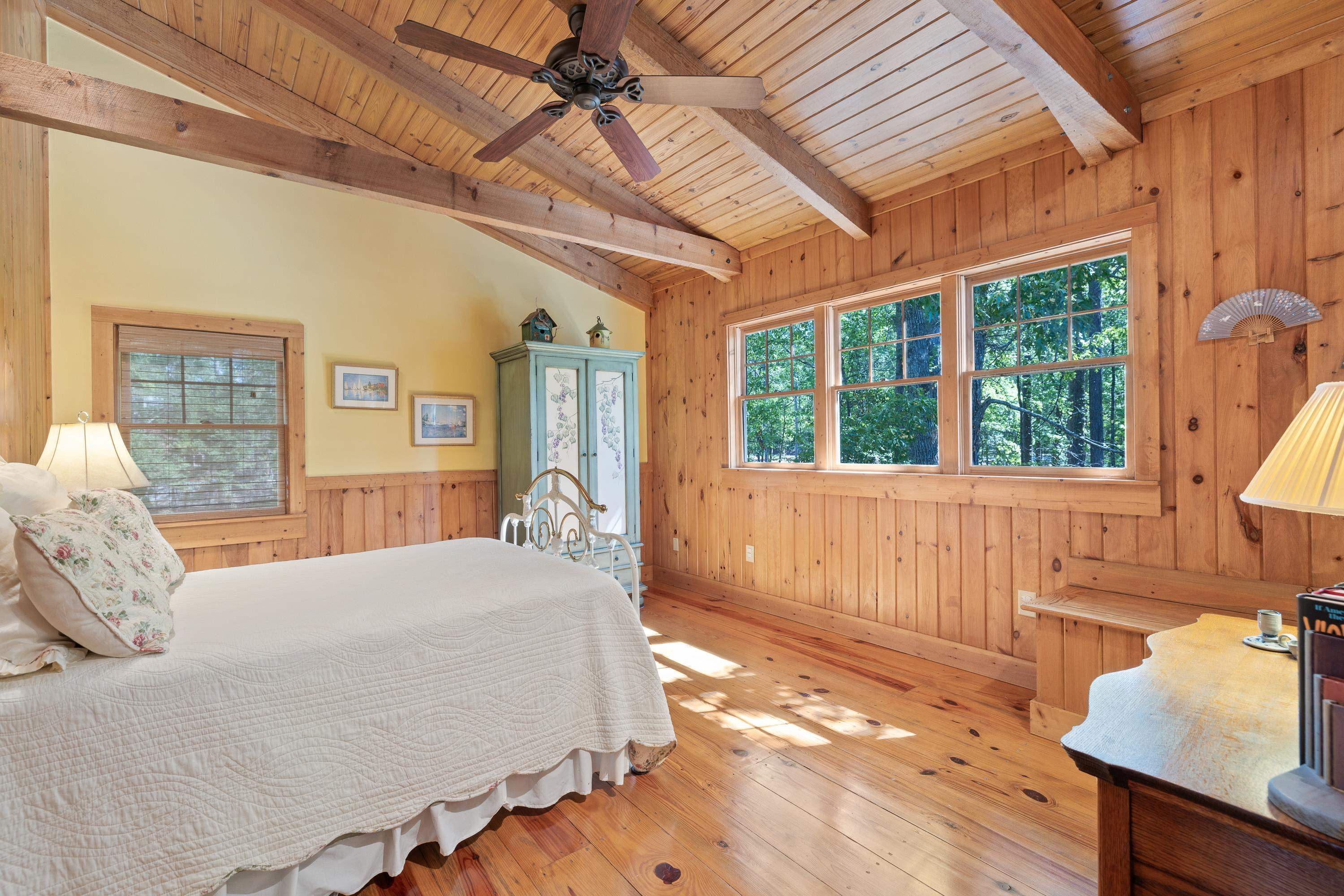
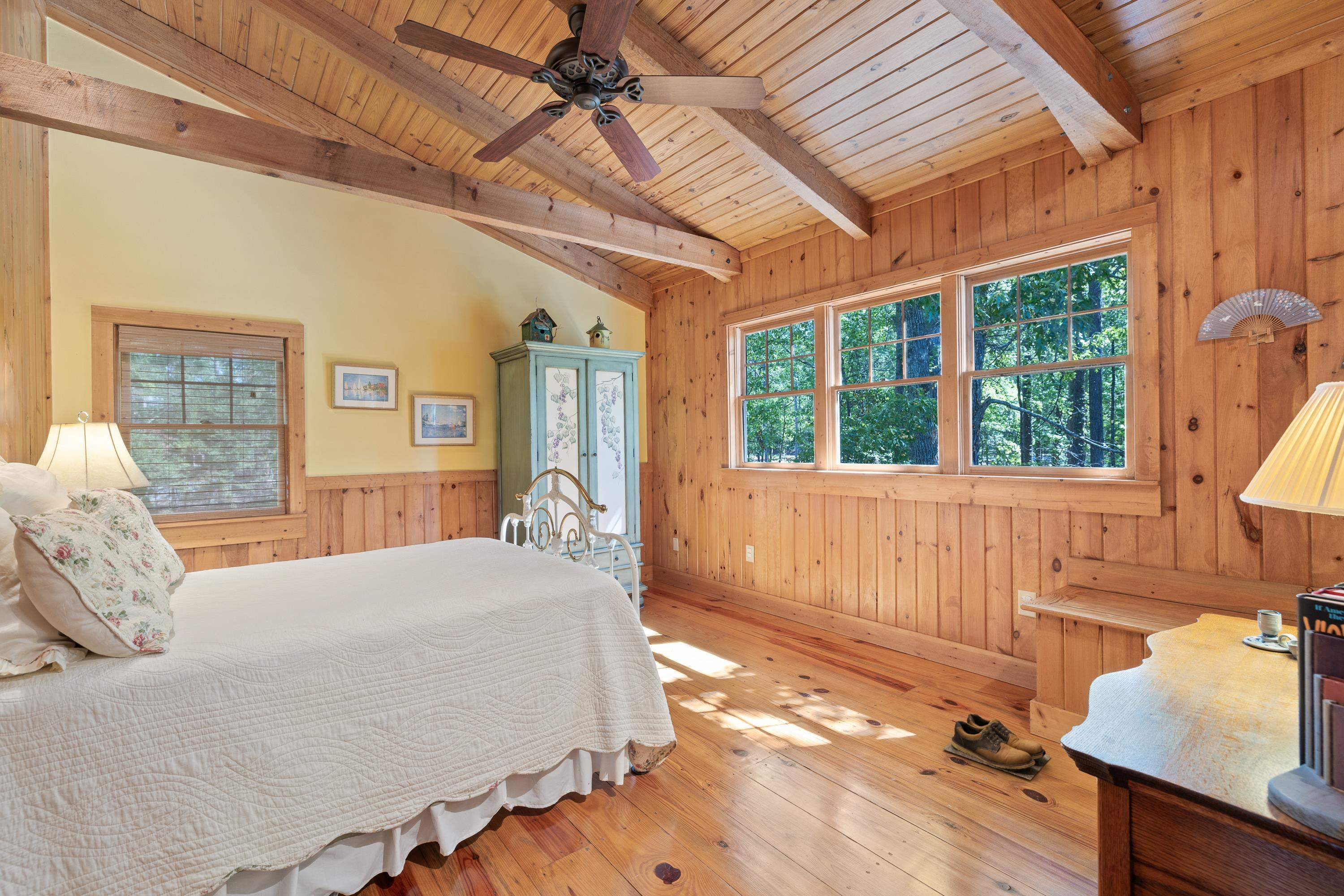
+ shoes [943,713,1051,780]
